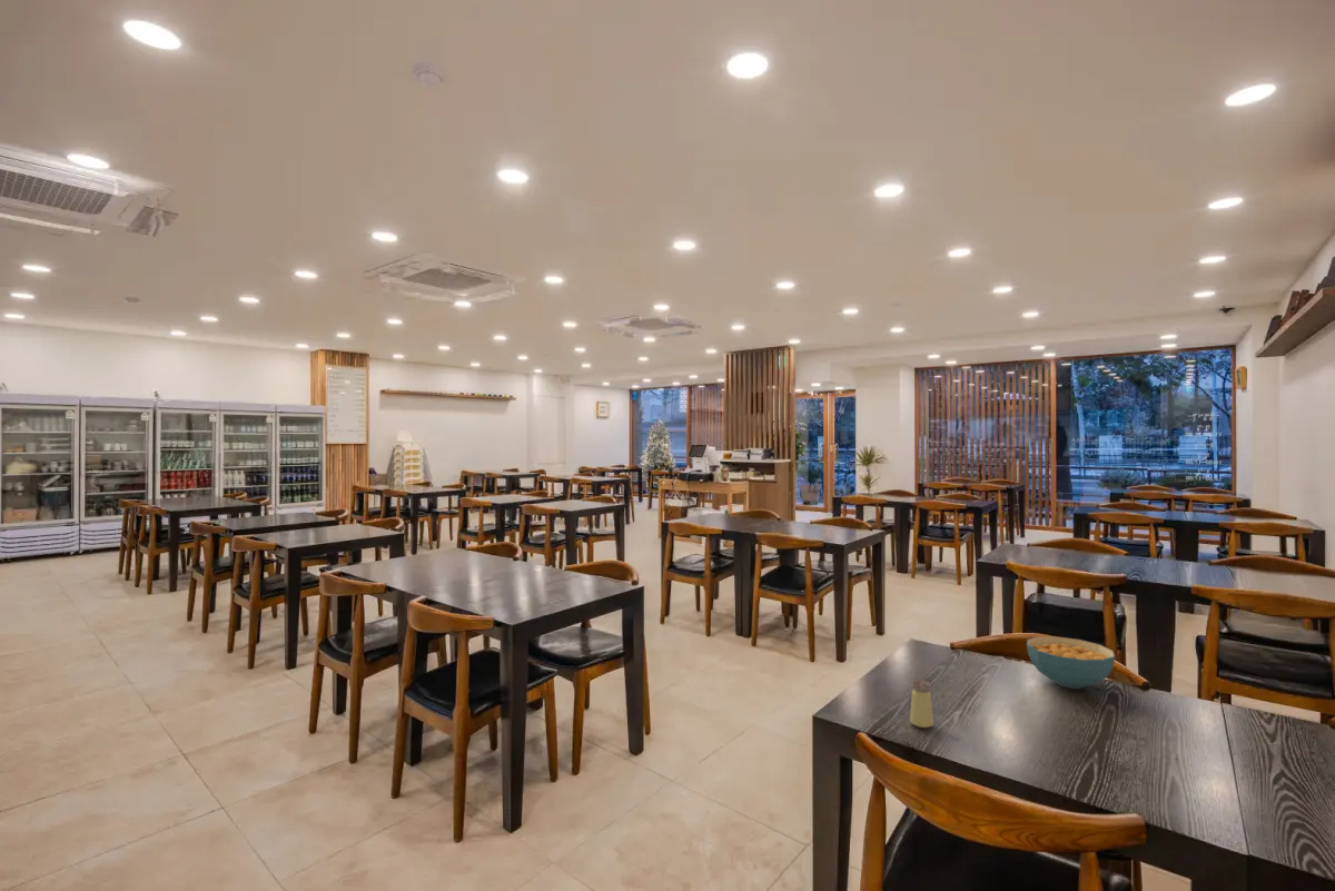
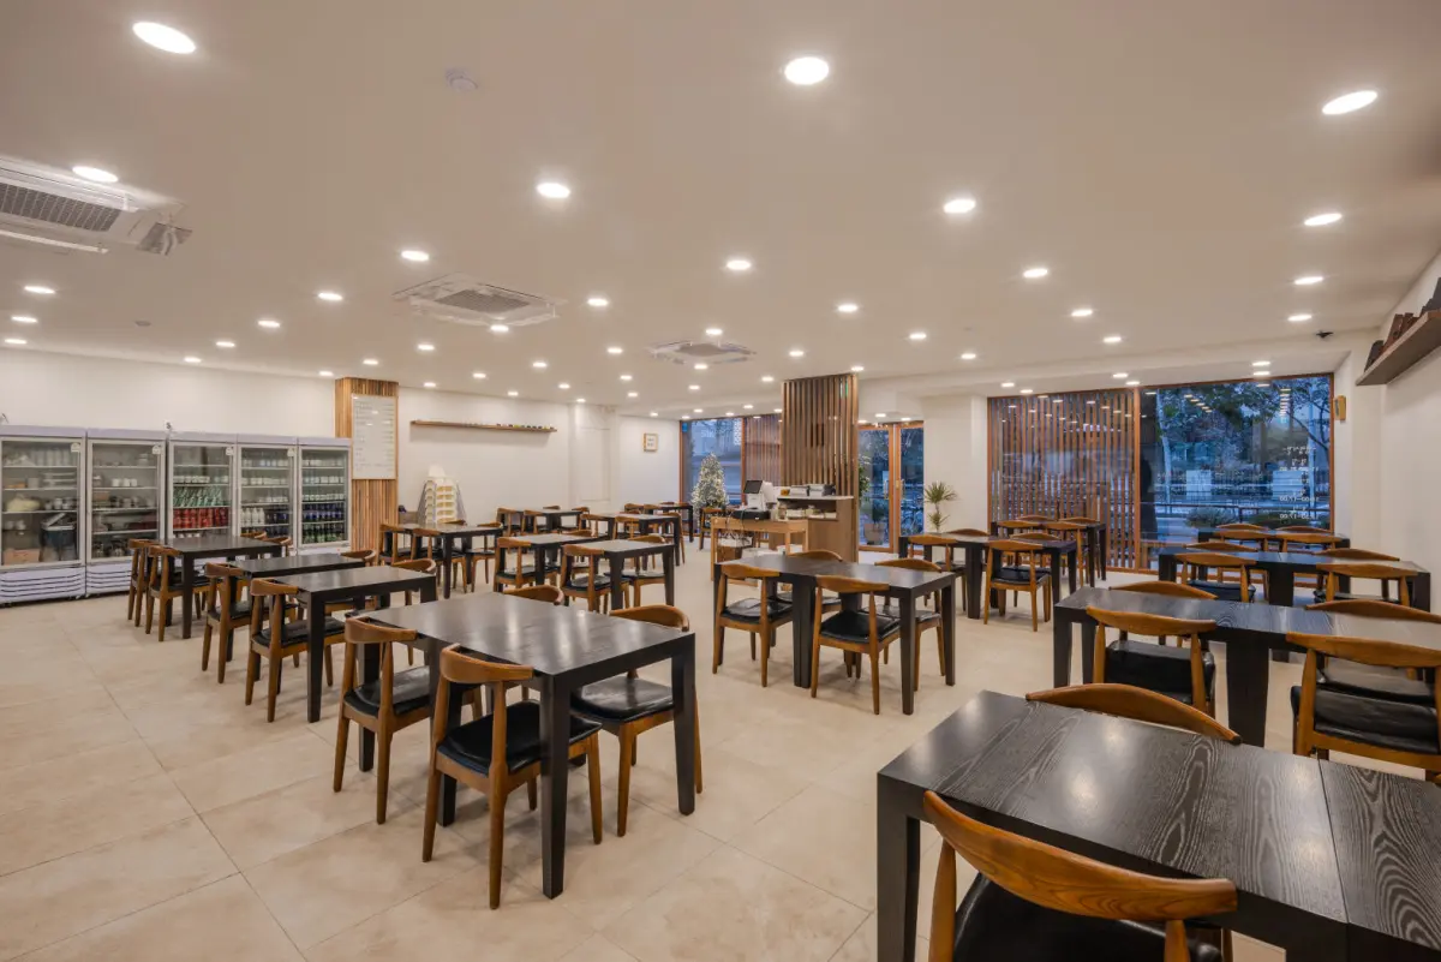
- cereal bowl [1026,635,1116,690]
- saltshaker [909,679,934,729]
